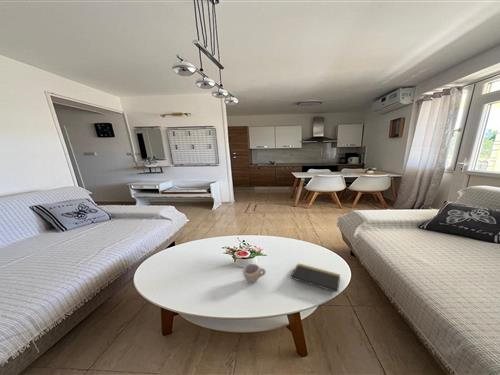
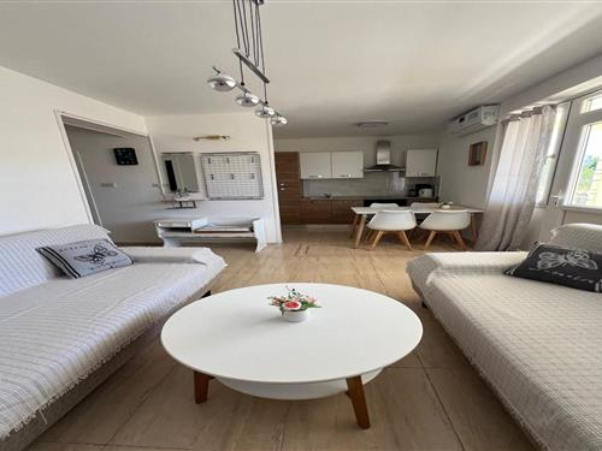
- cup [242,263,267,284]
- notepad [289,263,341,294]
